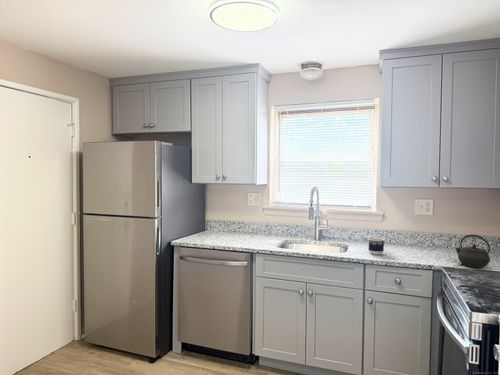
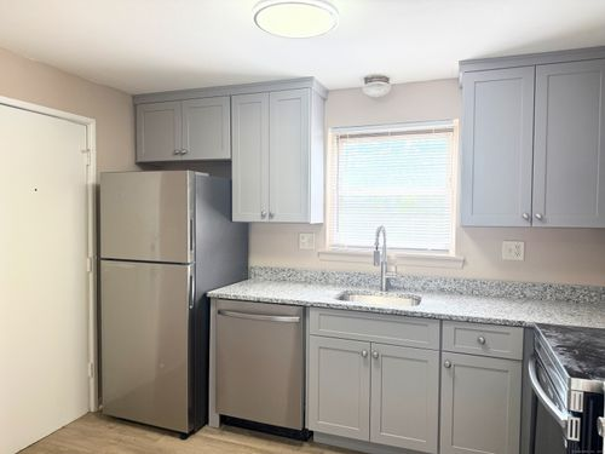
- cup [367,237,385,256]
- kettle [455,233,491,269]
